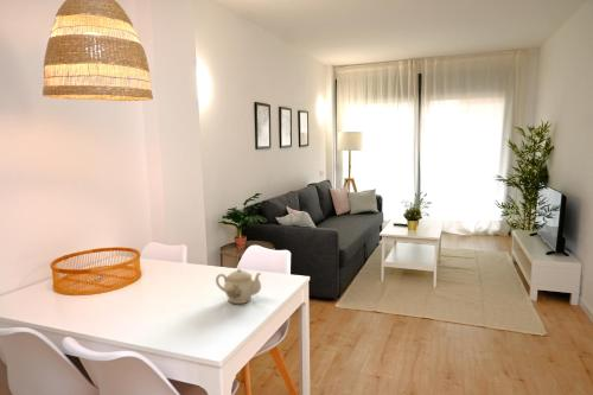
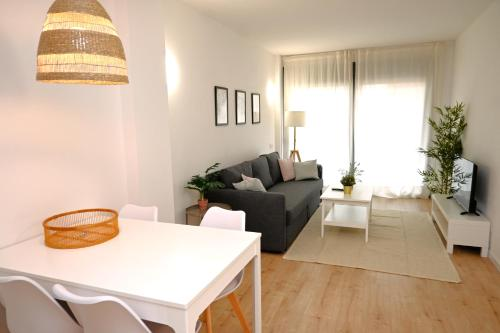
- teapot [215,268,262,305]
